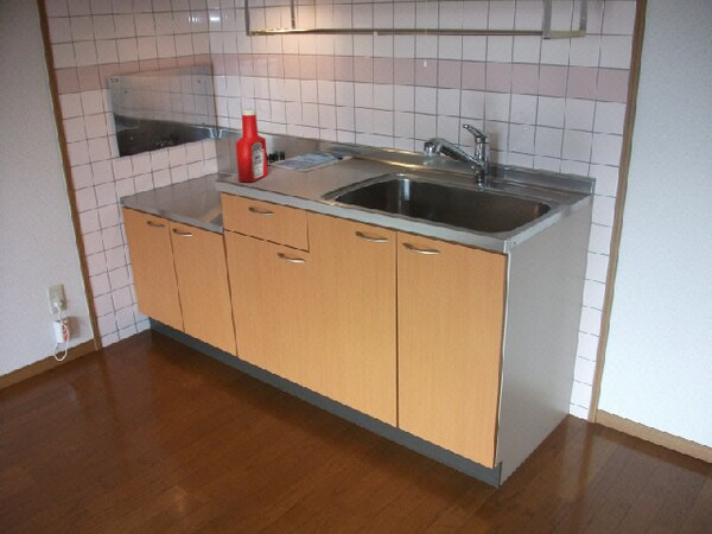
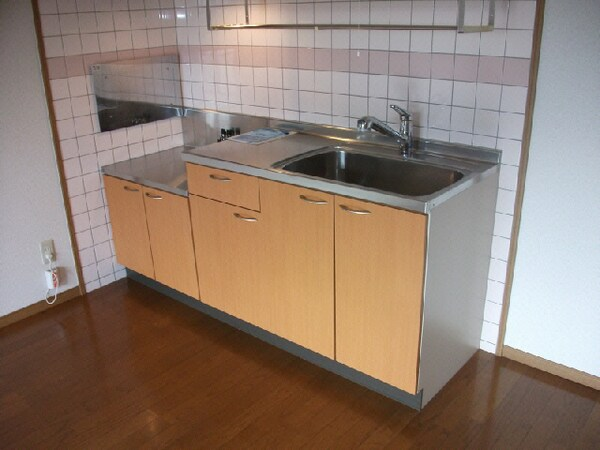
- soap bottle [235,108,269,183]
